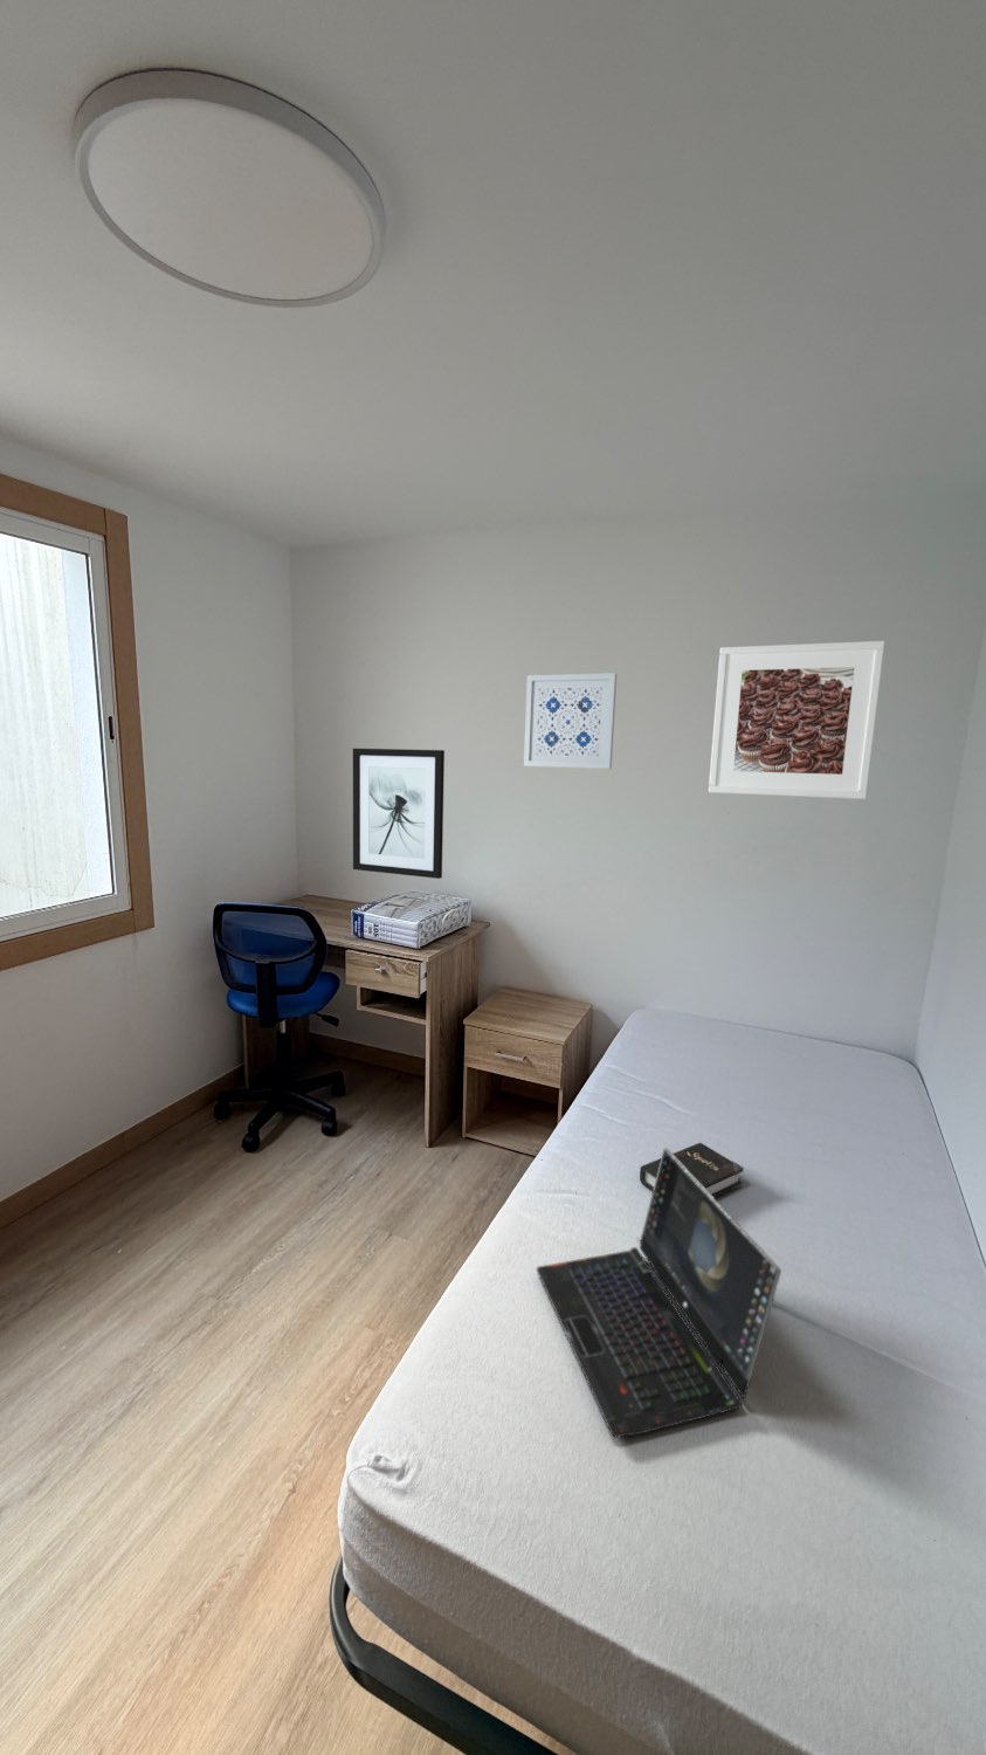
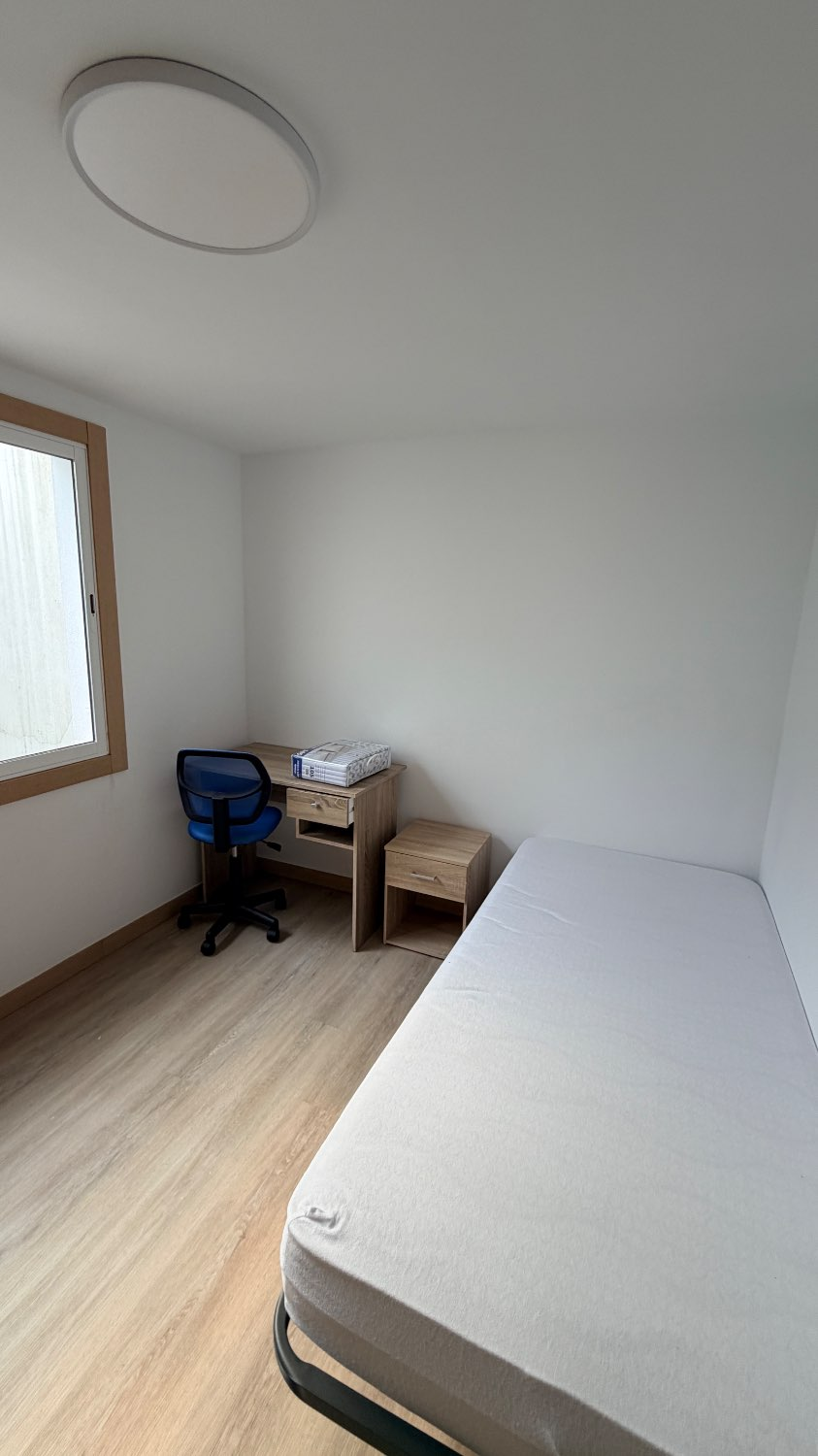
- laptop computer [535,1146,782,1438]
- wall art [352,747,446,880]
- wall art [523,671,617,770]
- hardback book [639,1141,745,1199]
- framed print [708,640,887,800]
